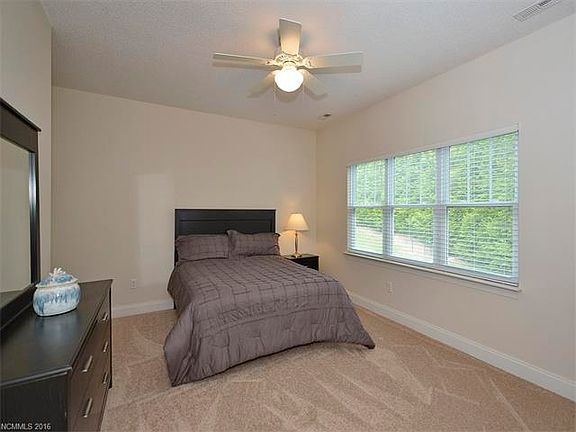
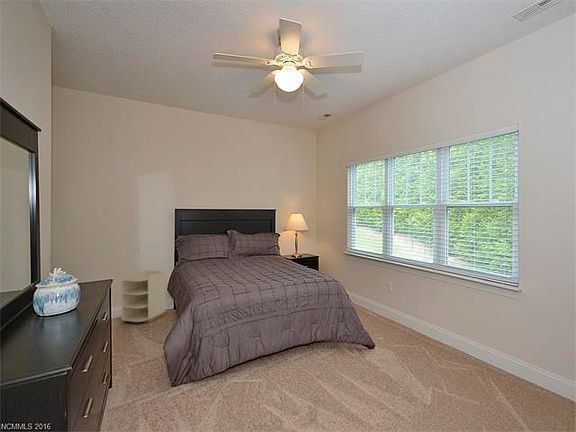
+ nightstand [121,269,166,325]
